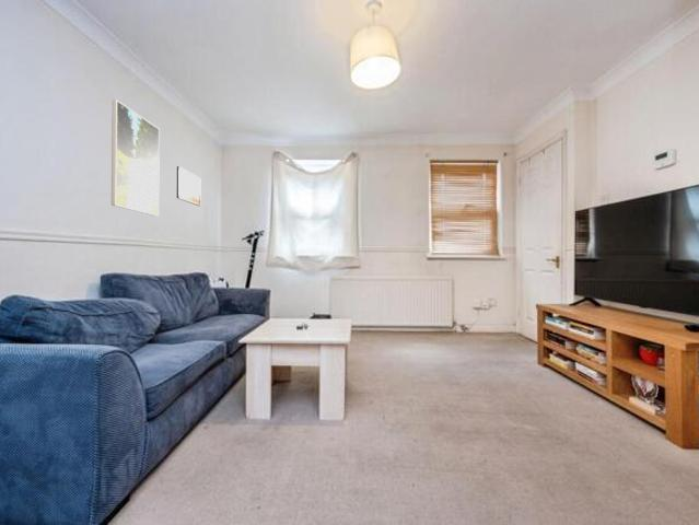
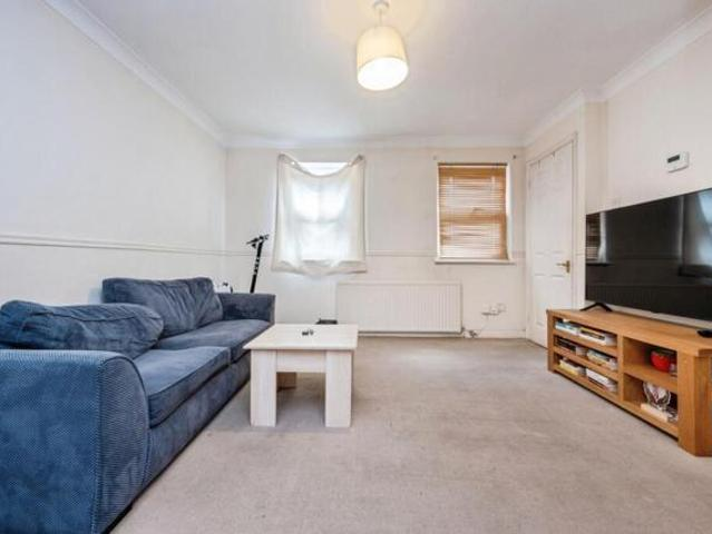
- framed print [176,165,202,207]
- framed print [110,98,161,217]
